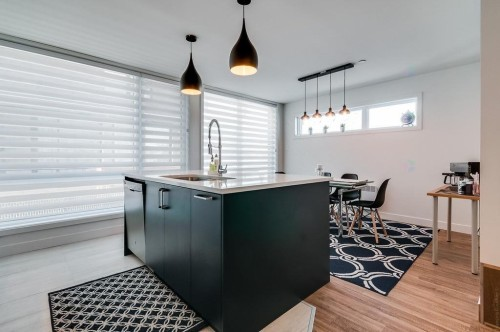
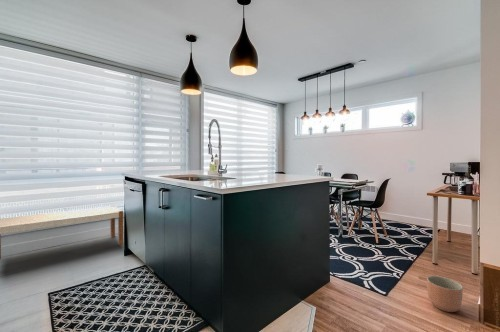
+ bench [0,205,124,260]
+ planter [426,275,464,313]
